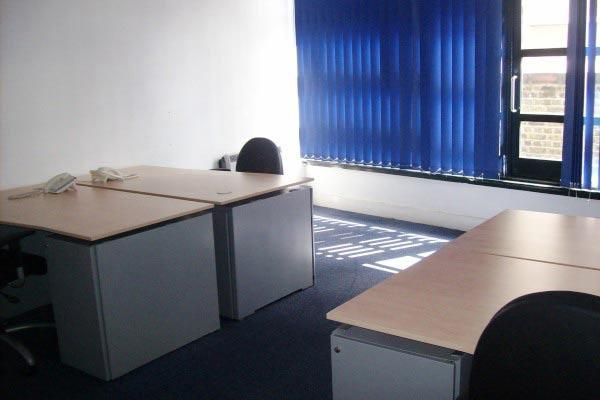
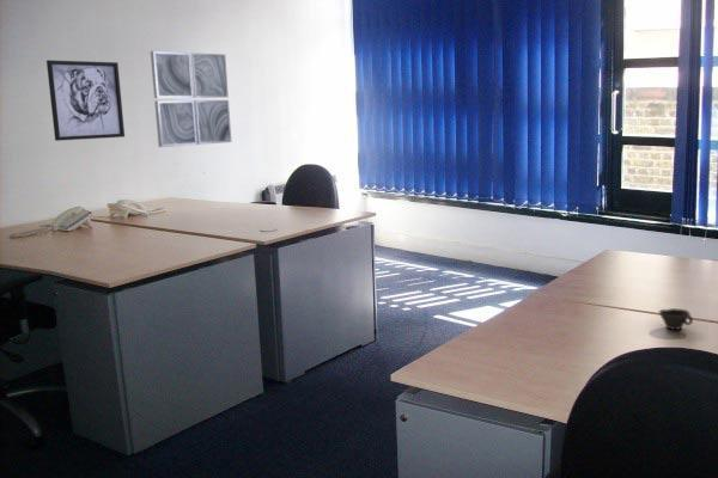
+ wall art [150,50,232,148]
+ cup [658,307,694,331]
+ wall art [45,59,126,142]
